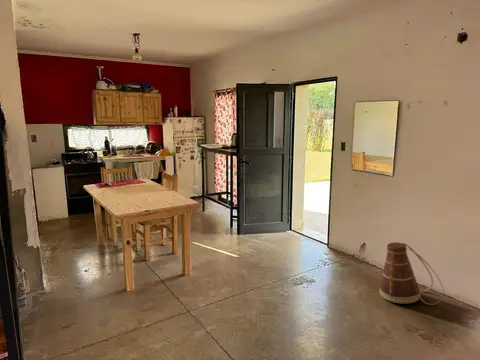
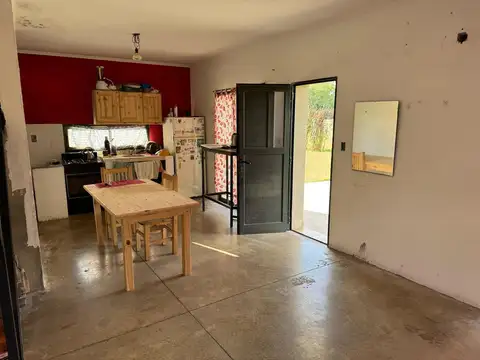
- basket [378,241,445,306]
